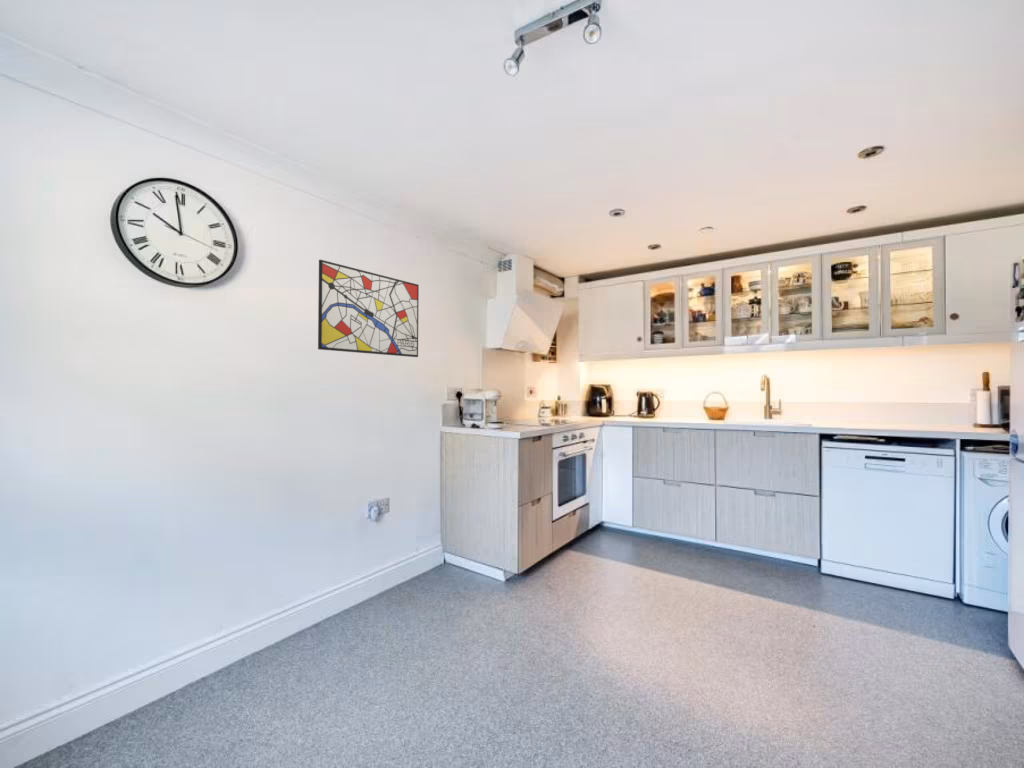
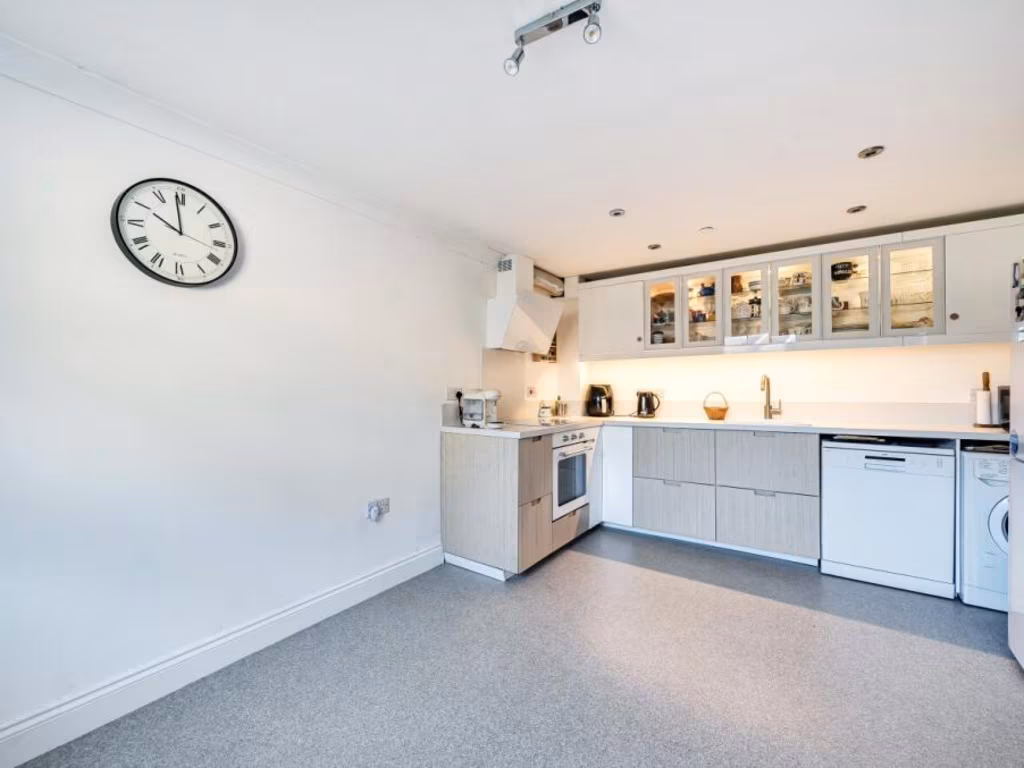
- wall art [317,259,420,358]
